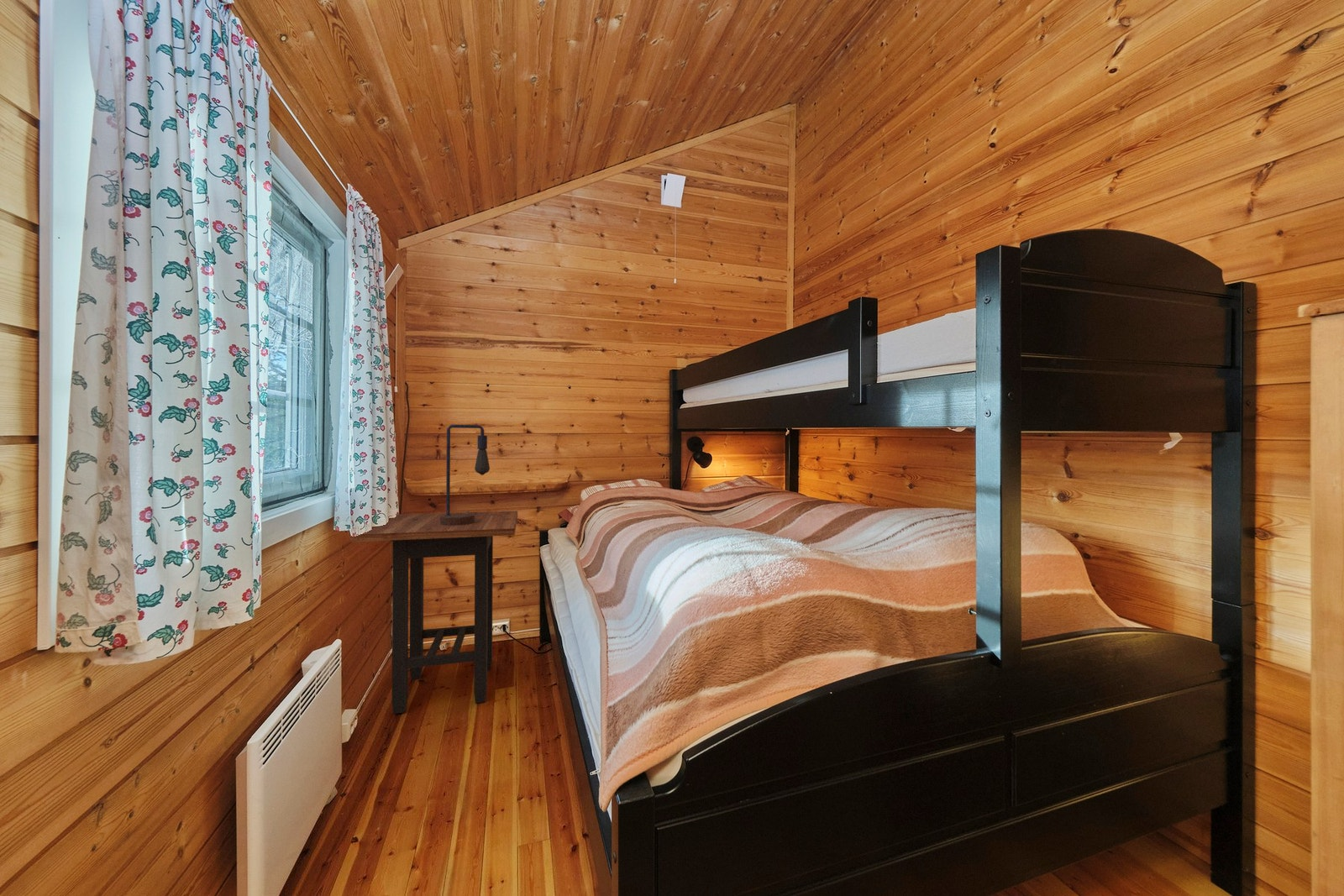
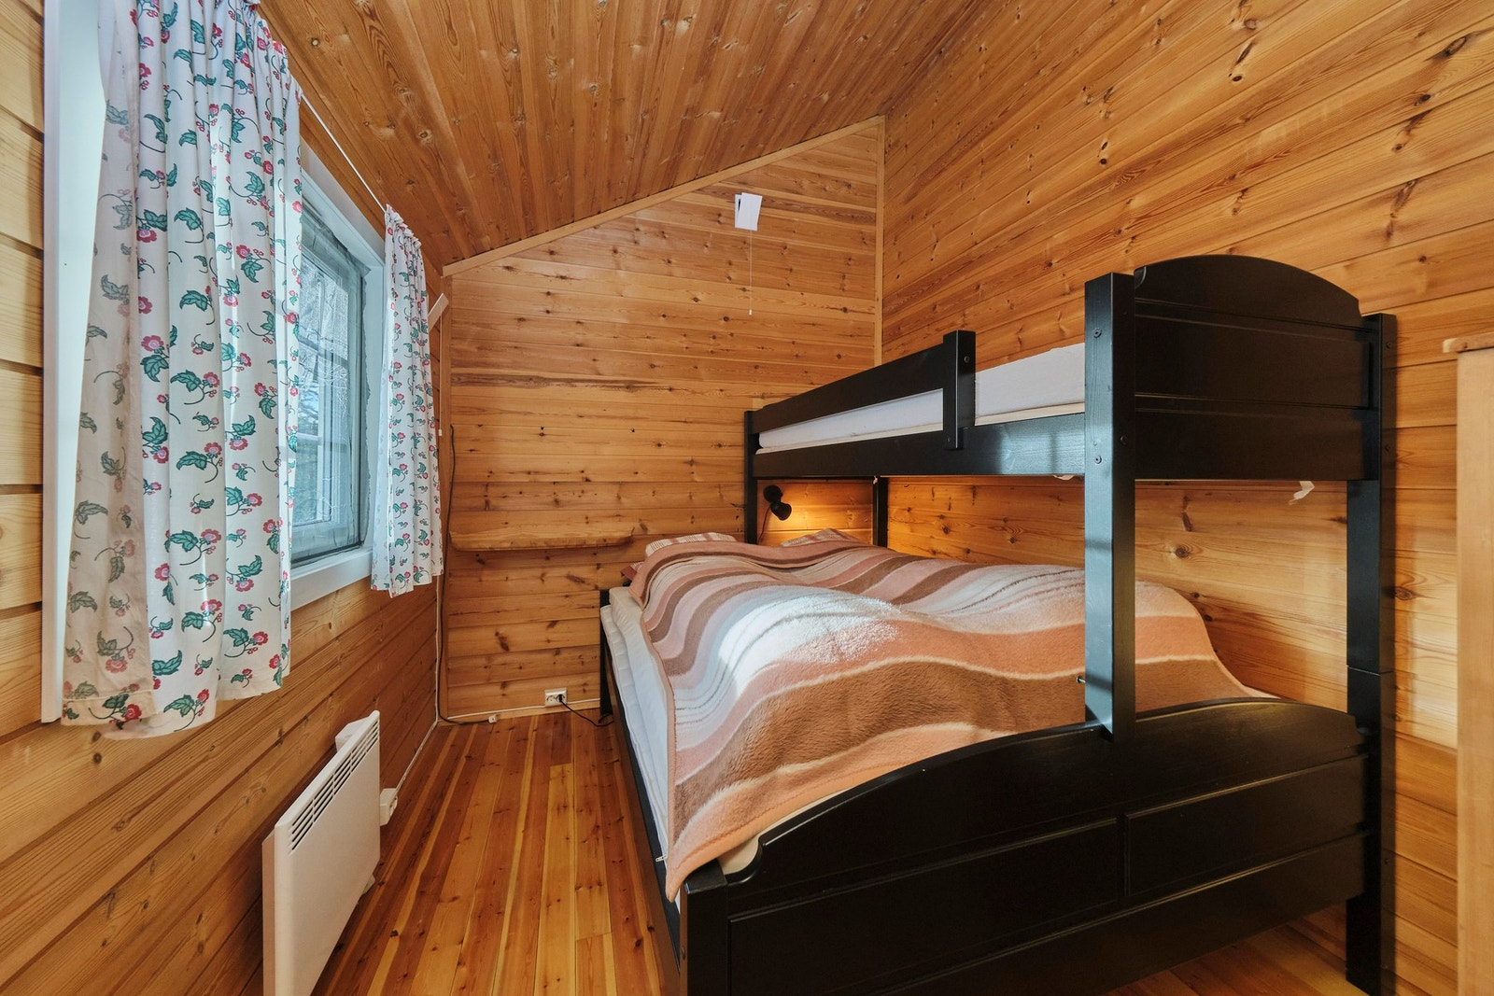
- table lamp [440,424,491,526]
- side table [350,510,518,715]
